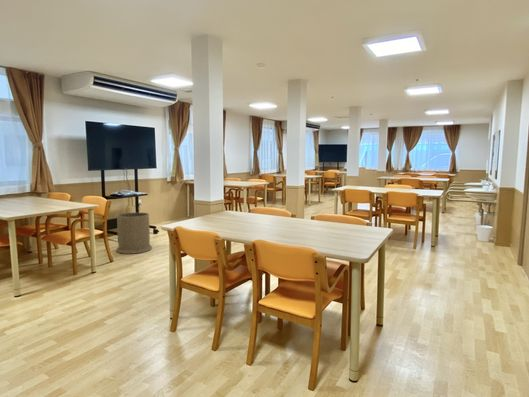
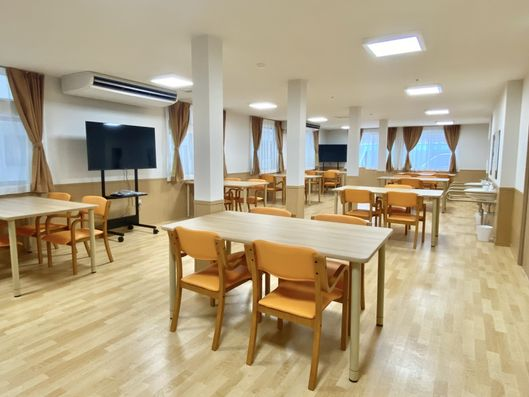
- trash can [115,211,153,255]
